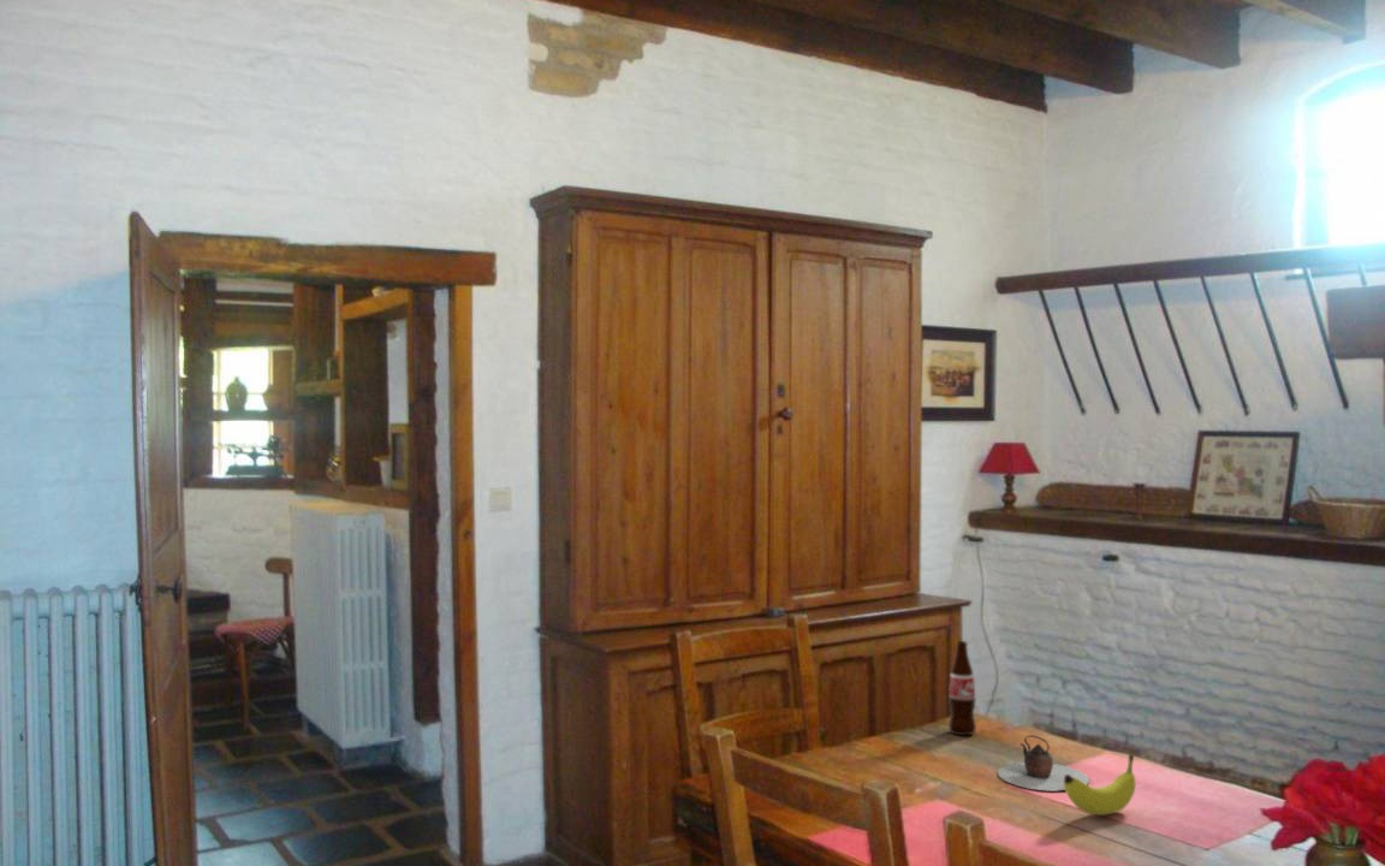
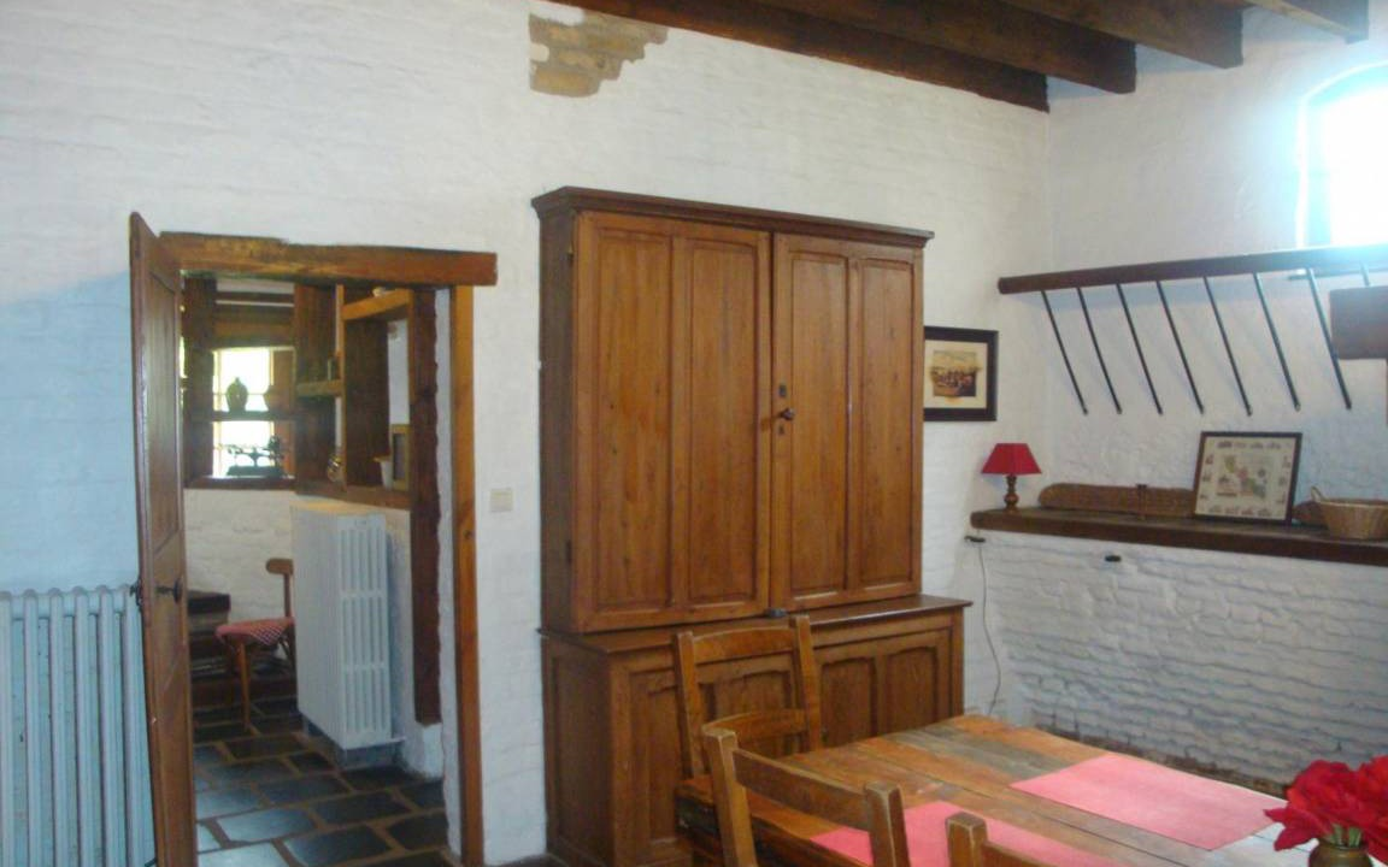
- fruit [1064,753,1136,815]
- teapot [997,734,1090,793]
- bottle [947,640,977,736]
